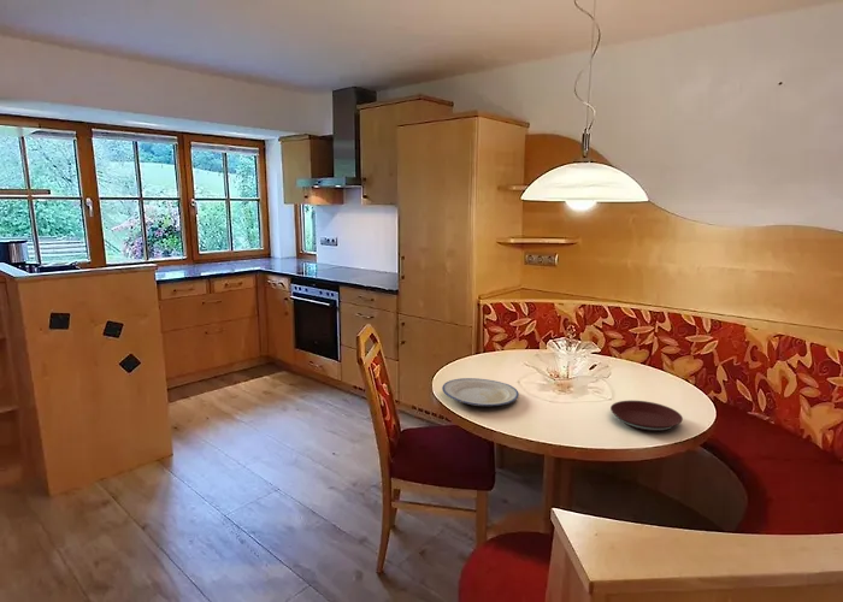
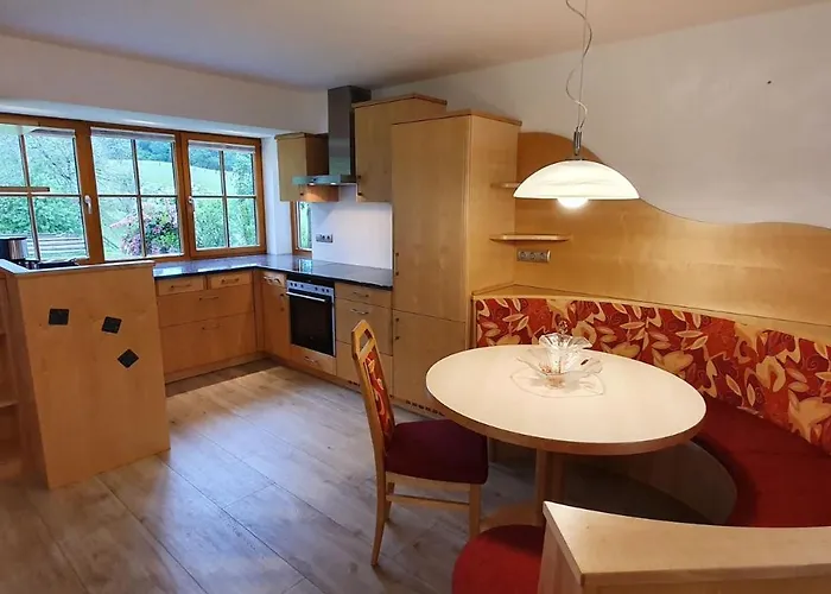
- plate [609,400,684,432]
- plate [441,377,520,407]
